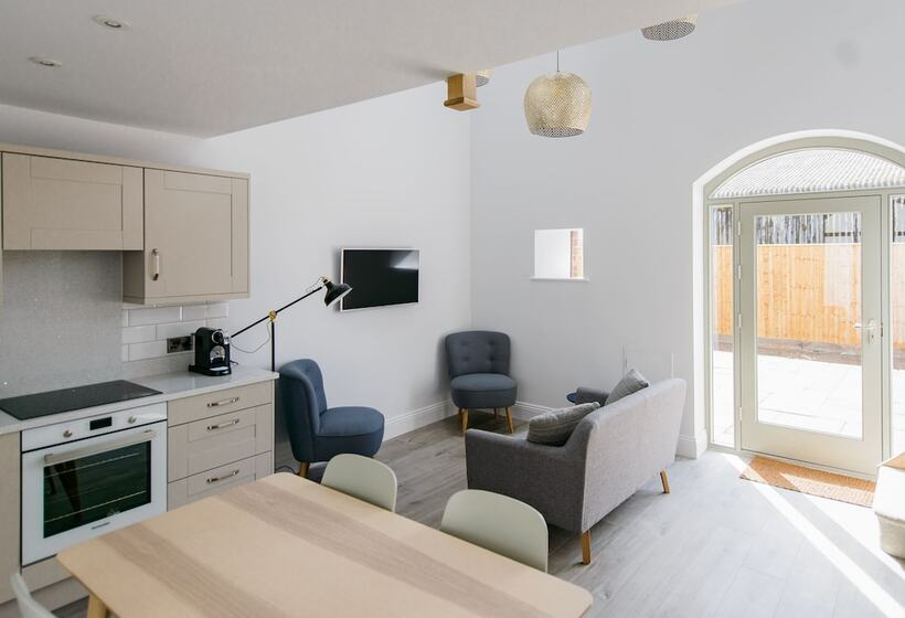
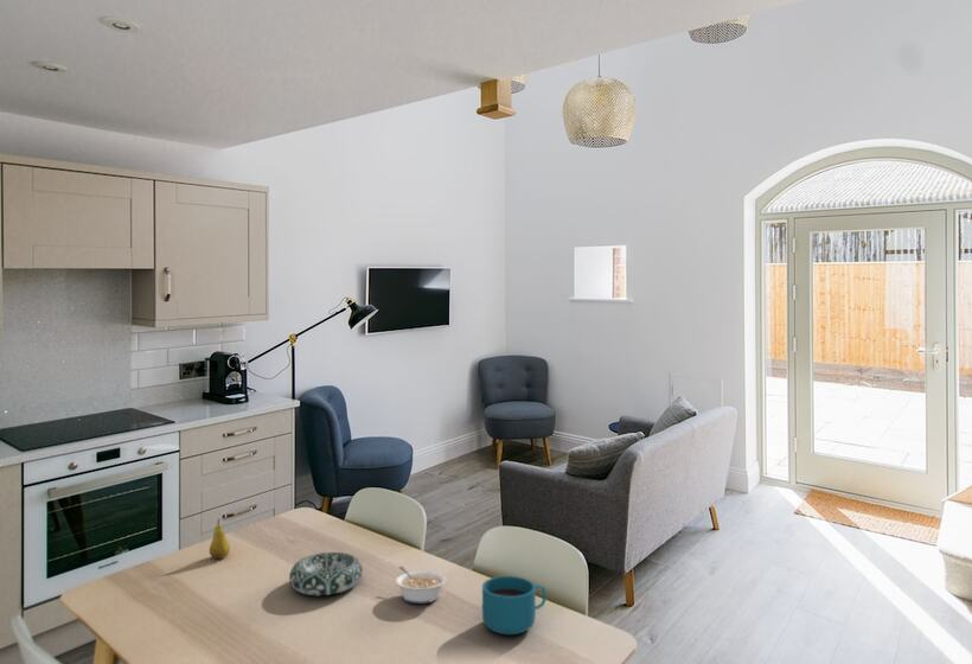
+ decorative bowl [288,551,364,596]
+ legume [395,566,447,605]
+ cup [481,575,548,636]
+ fruit [209,518,231,560]
